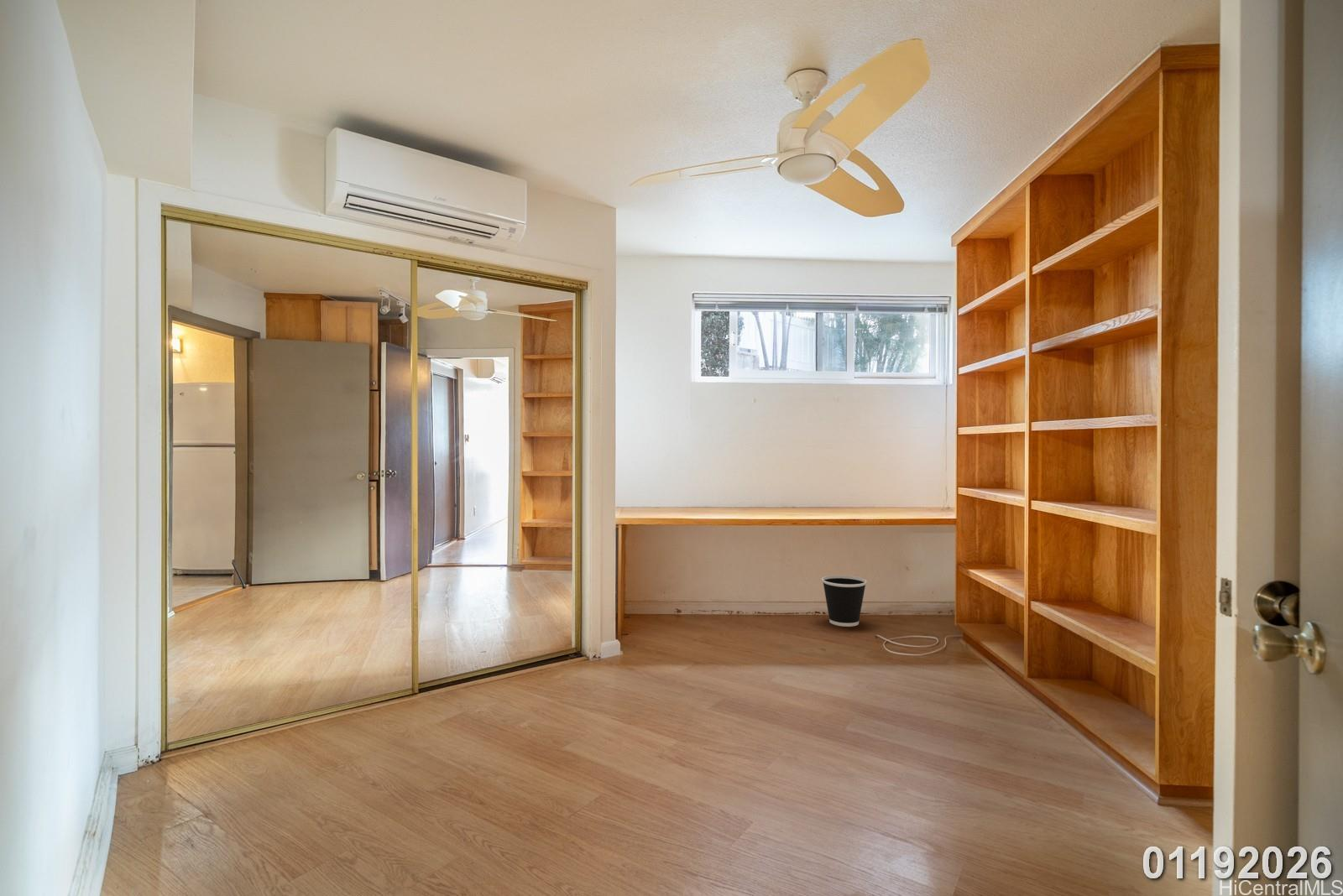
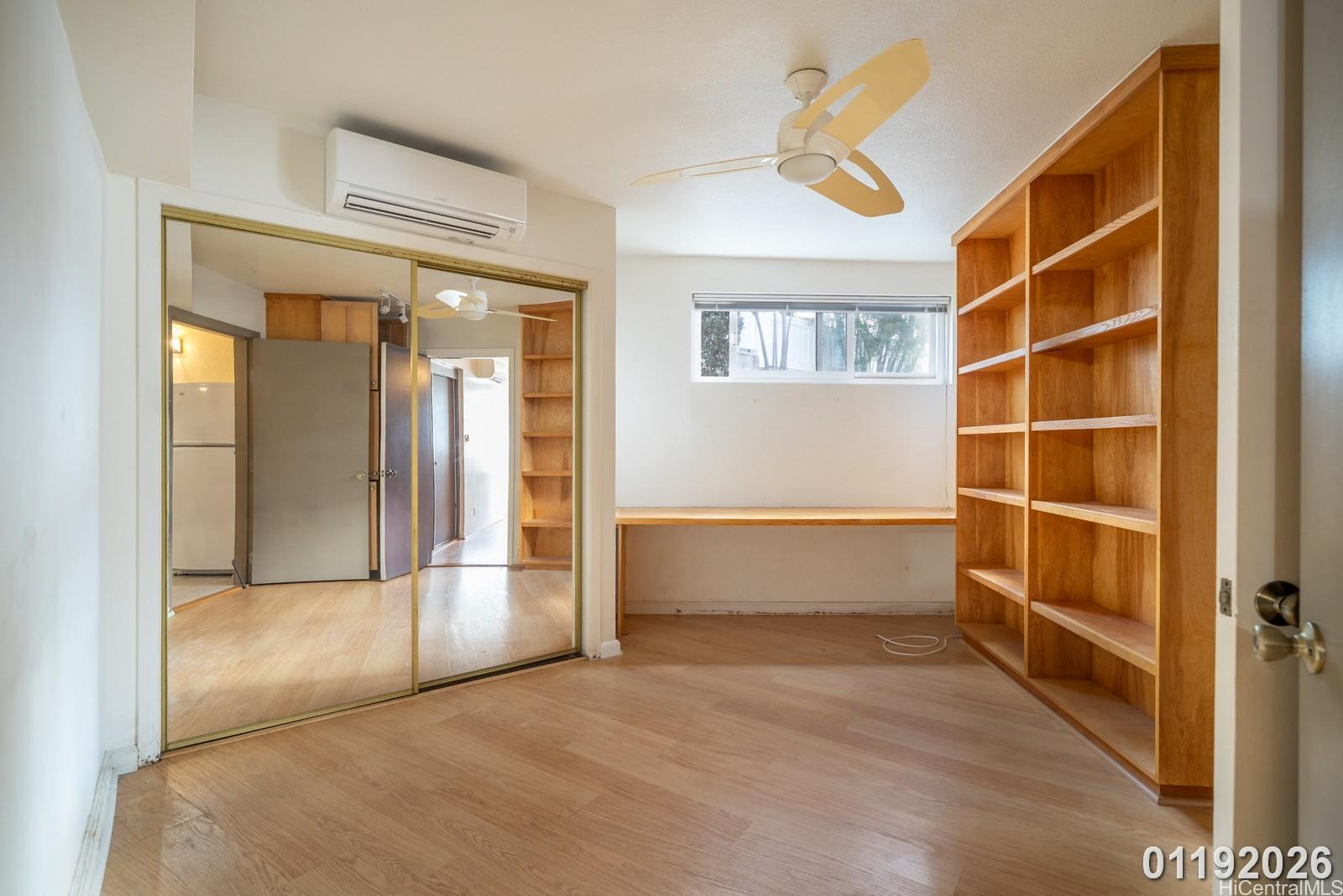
- wastebasket [821,575,867,628]
